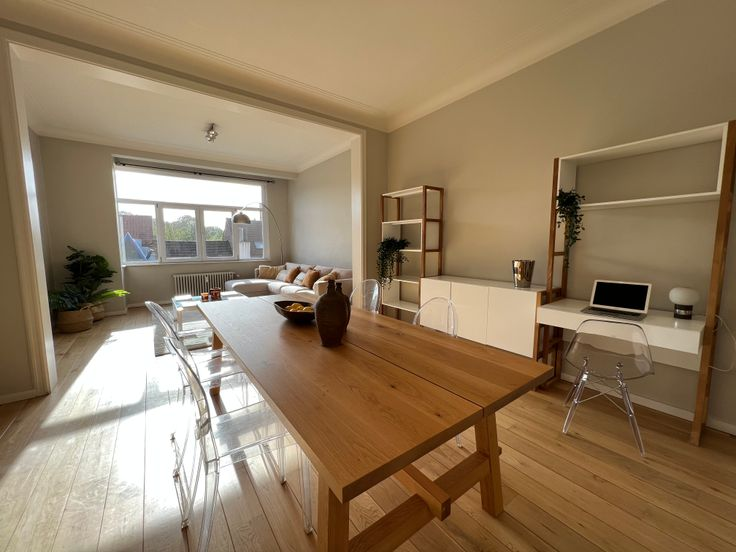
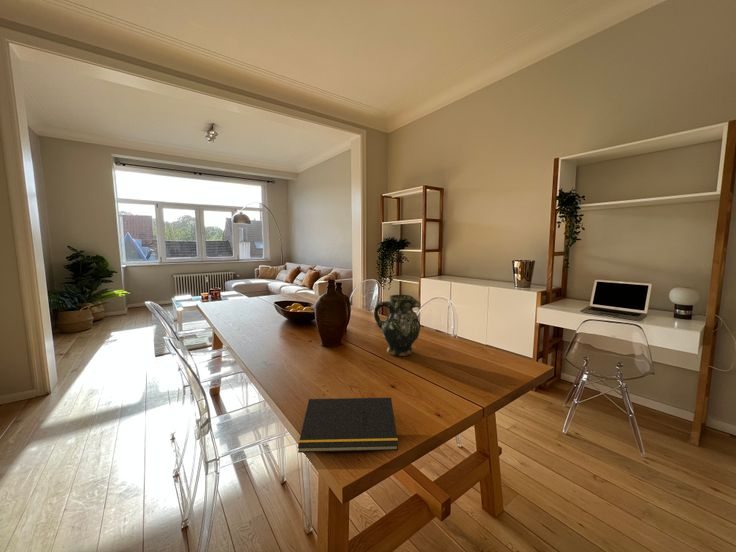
+ ceramic pitcher [373,294,422,357]
+ notepad [297,397,399,454]
